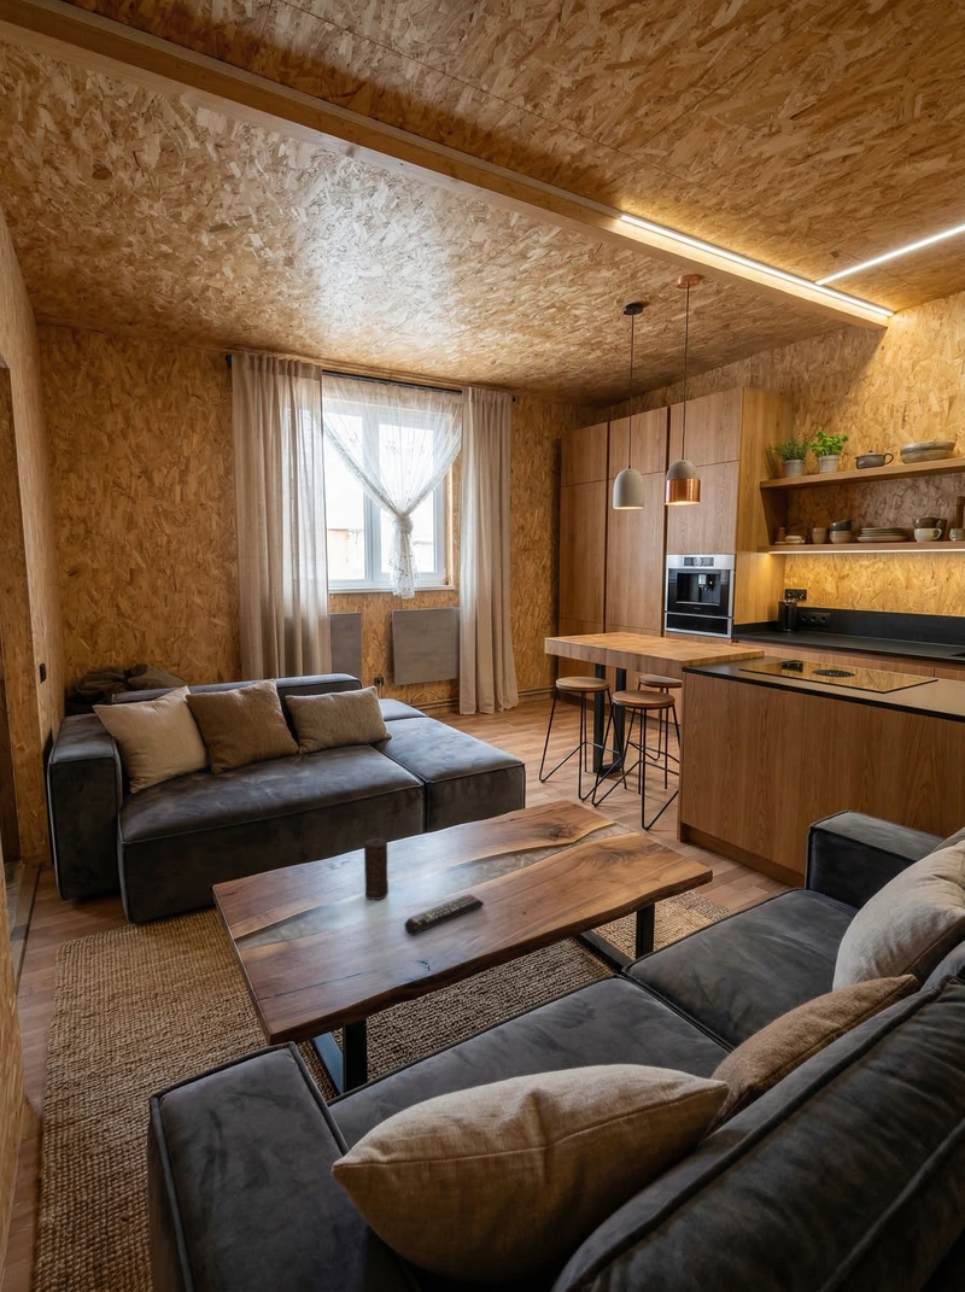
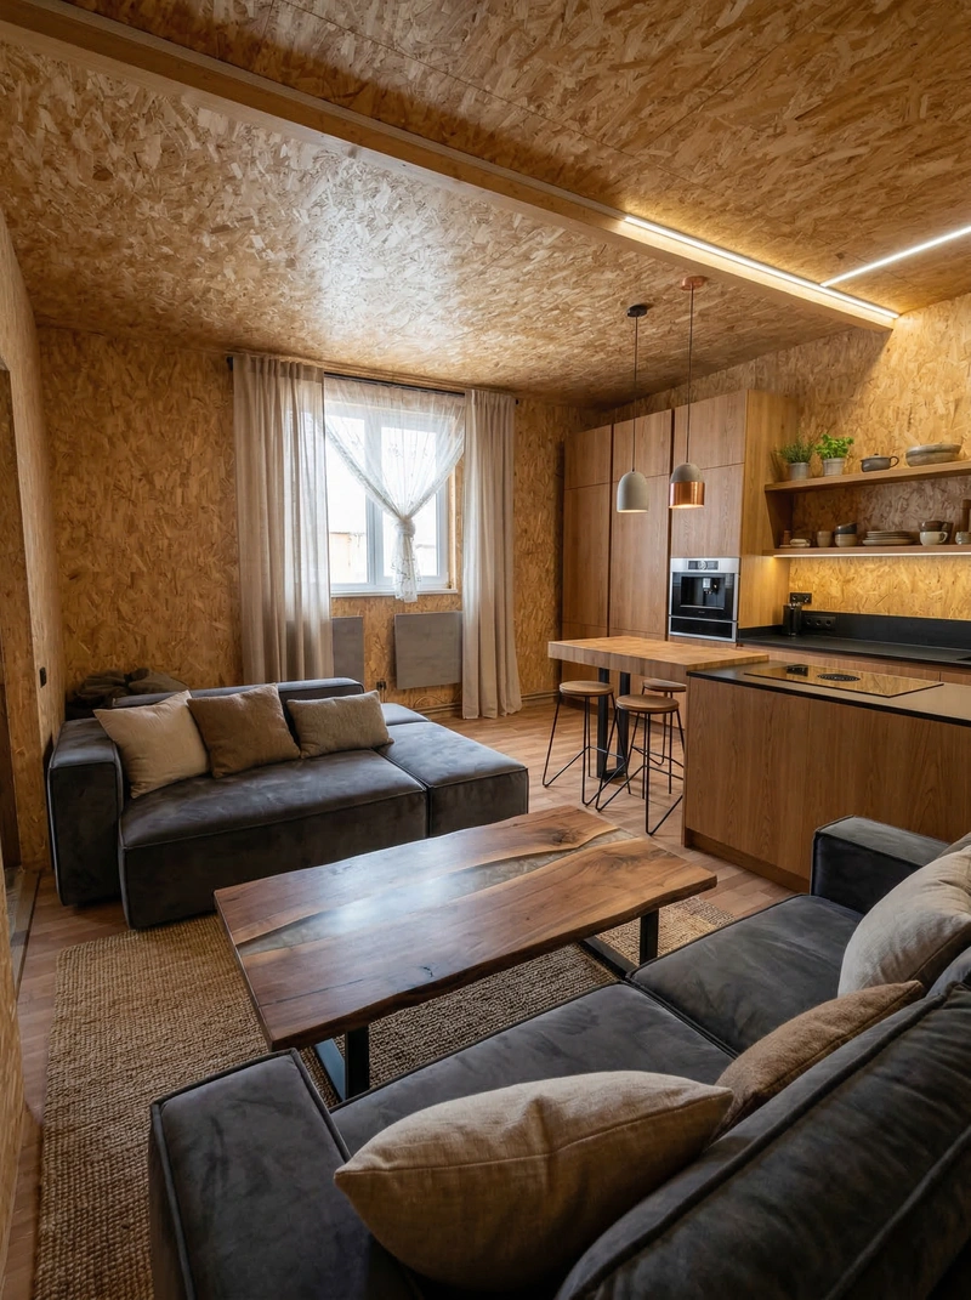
- candle [363,837,390,901]
- remote control [403,893,485,936]
